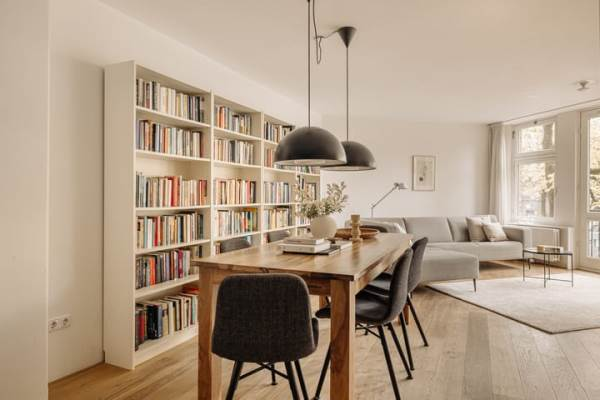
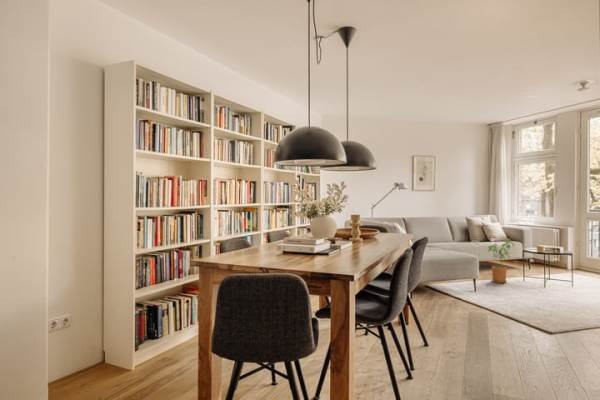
+ house plant [487,237,518,284]
